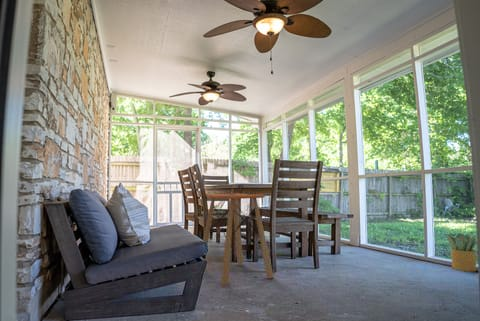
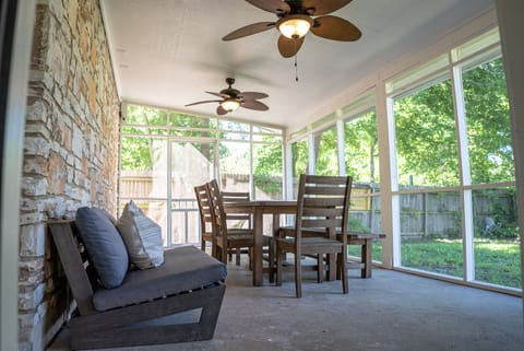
- potted plant [445,232,478,272]
- side table [202,192,275,286]
